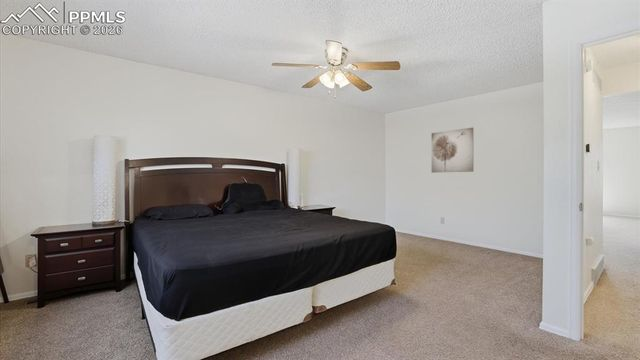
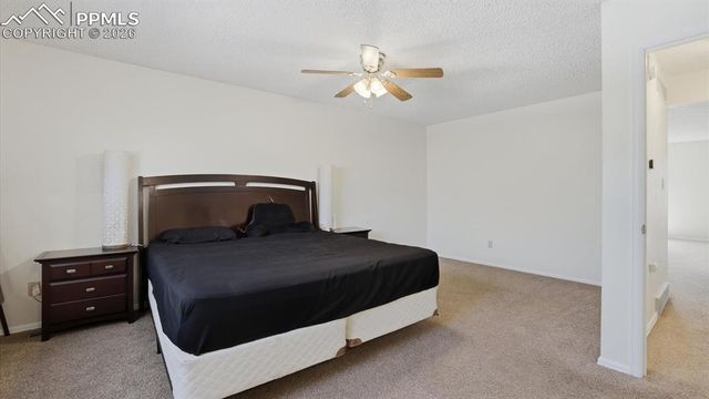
- wall art [431,127,474,174]
